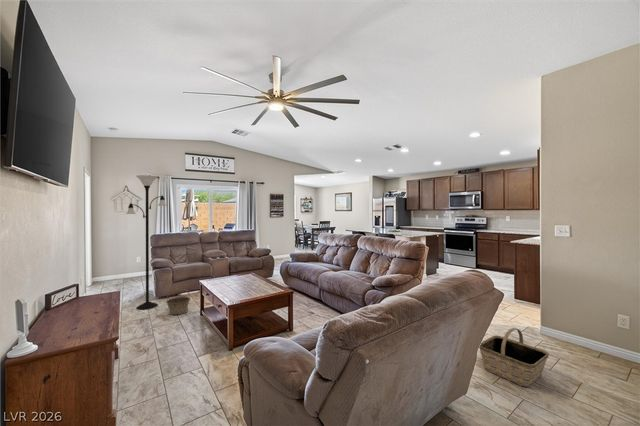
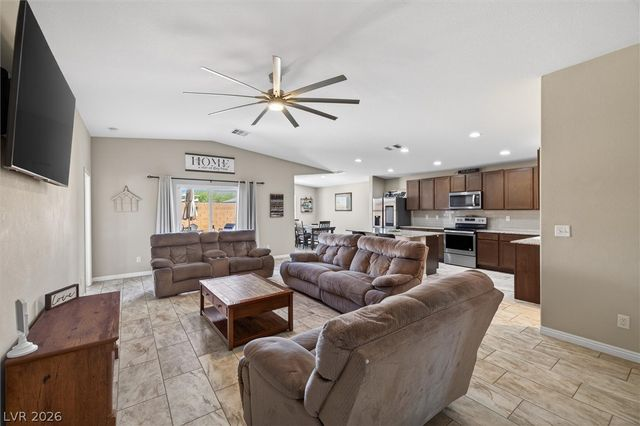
- basket [165,288,191,316]
- basket [478,327,550,388]
- floor lamp [125,174,168,311]
